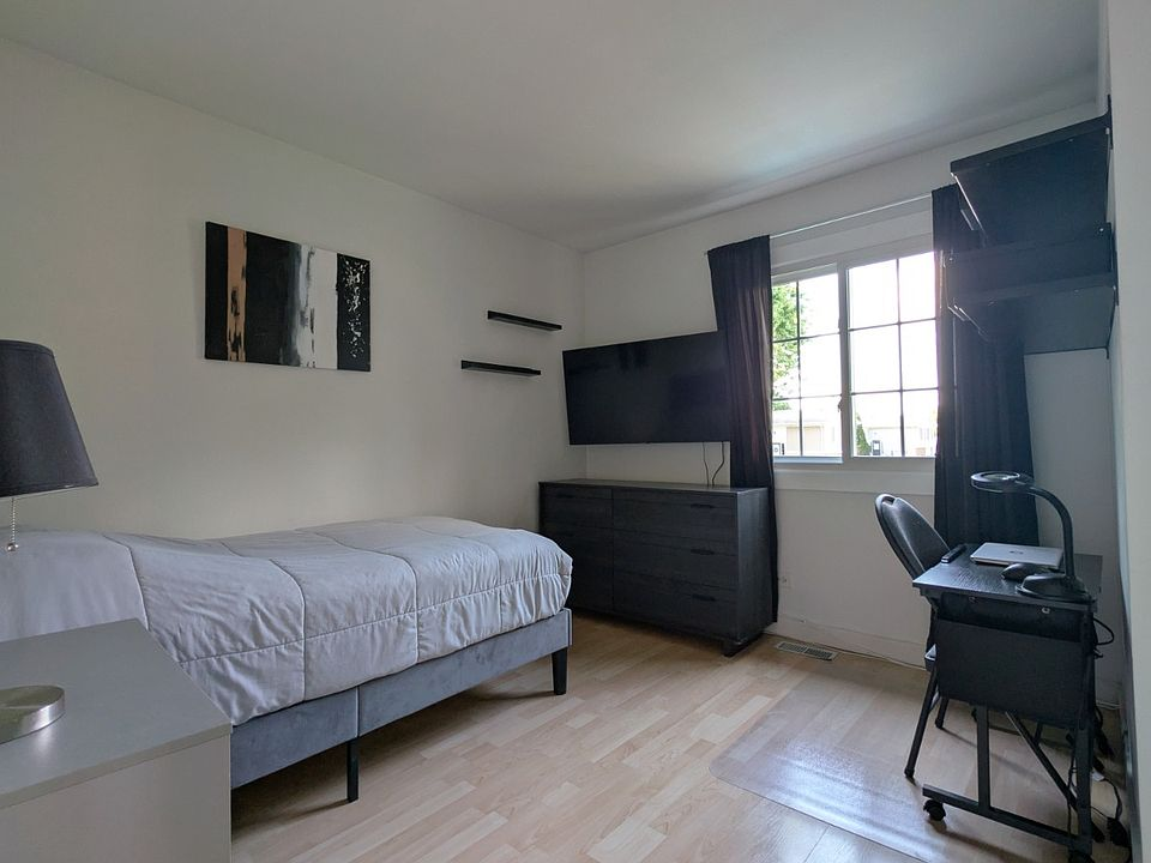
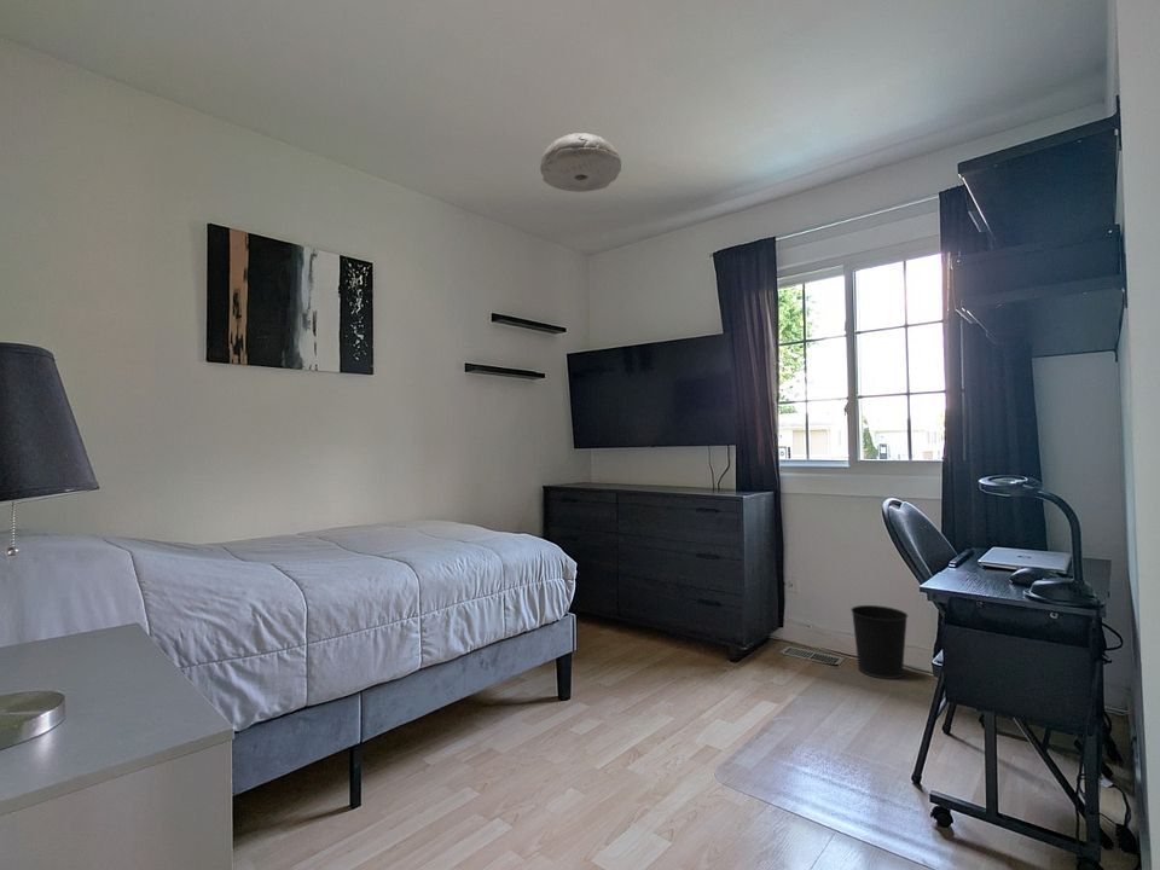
+ ceiling light [539,132,622,193]
+ wastebasket [849,604,909,680]
